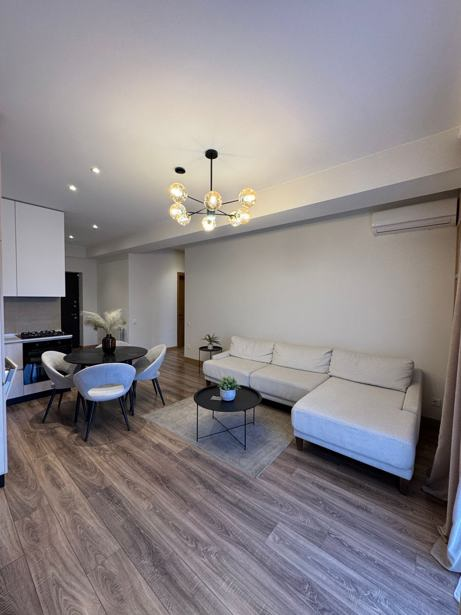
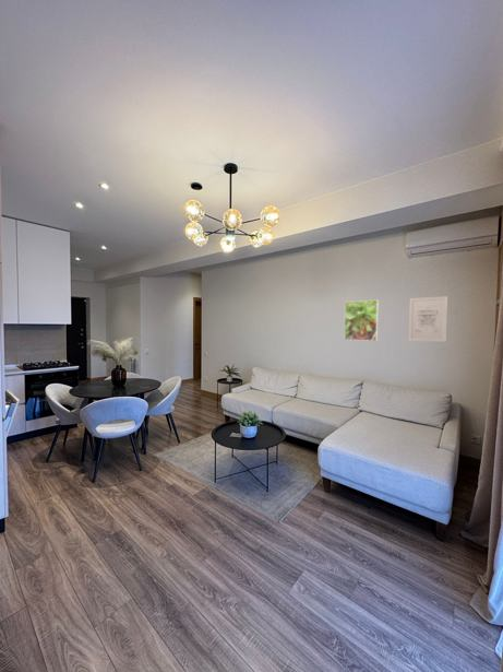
+ wall art [408,295,448,343]
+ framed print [344,299,380,342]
